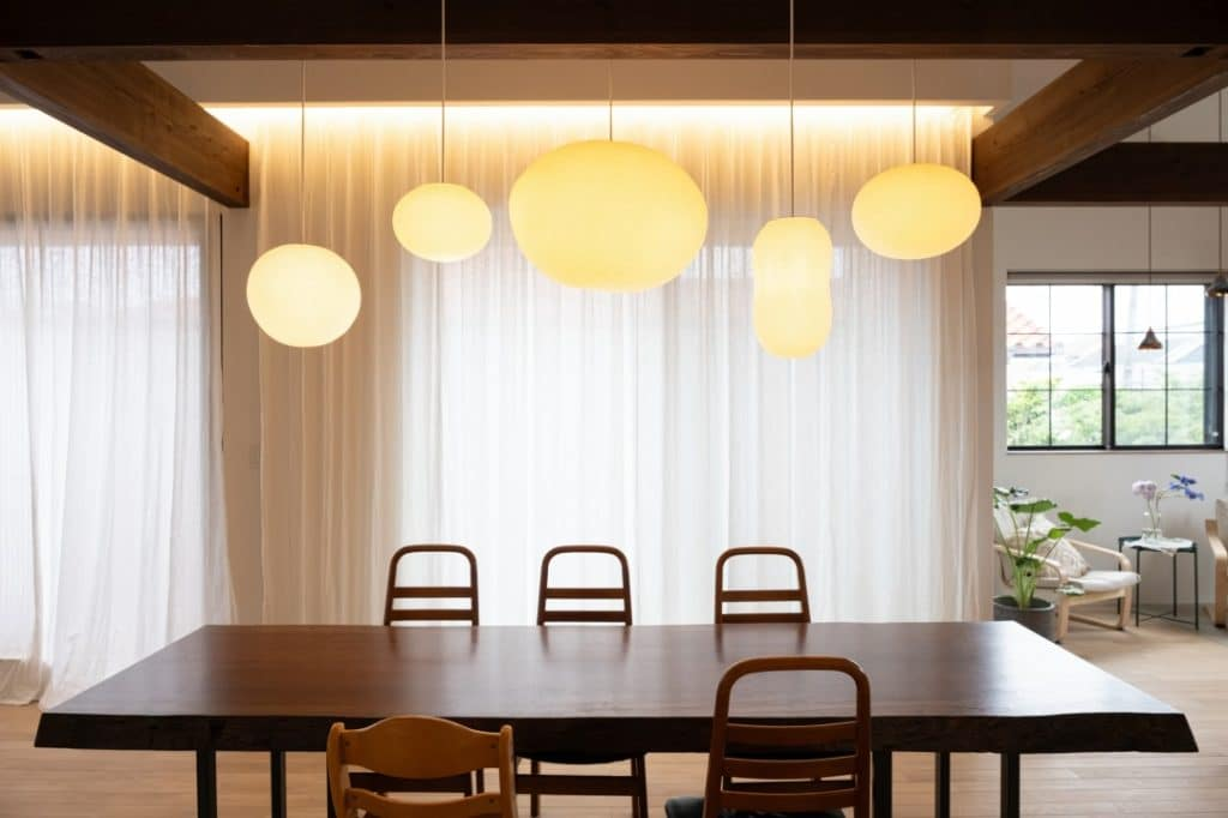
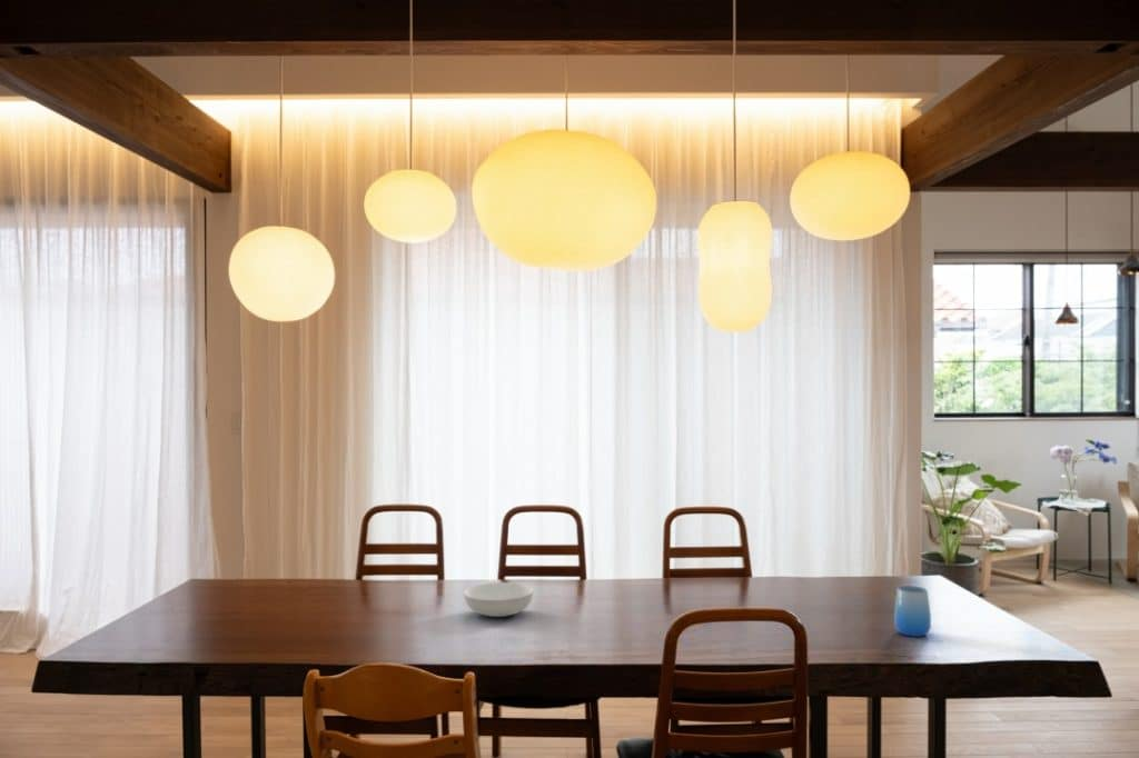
+ cup [893,585,932,638]
+ serving bowl [463,581,535,618]
